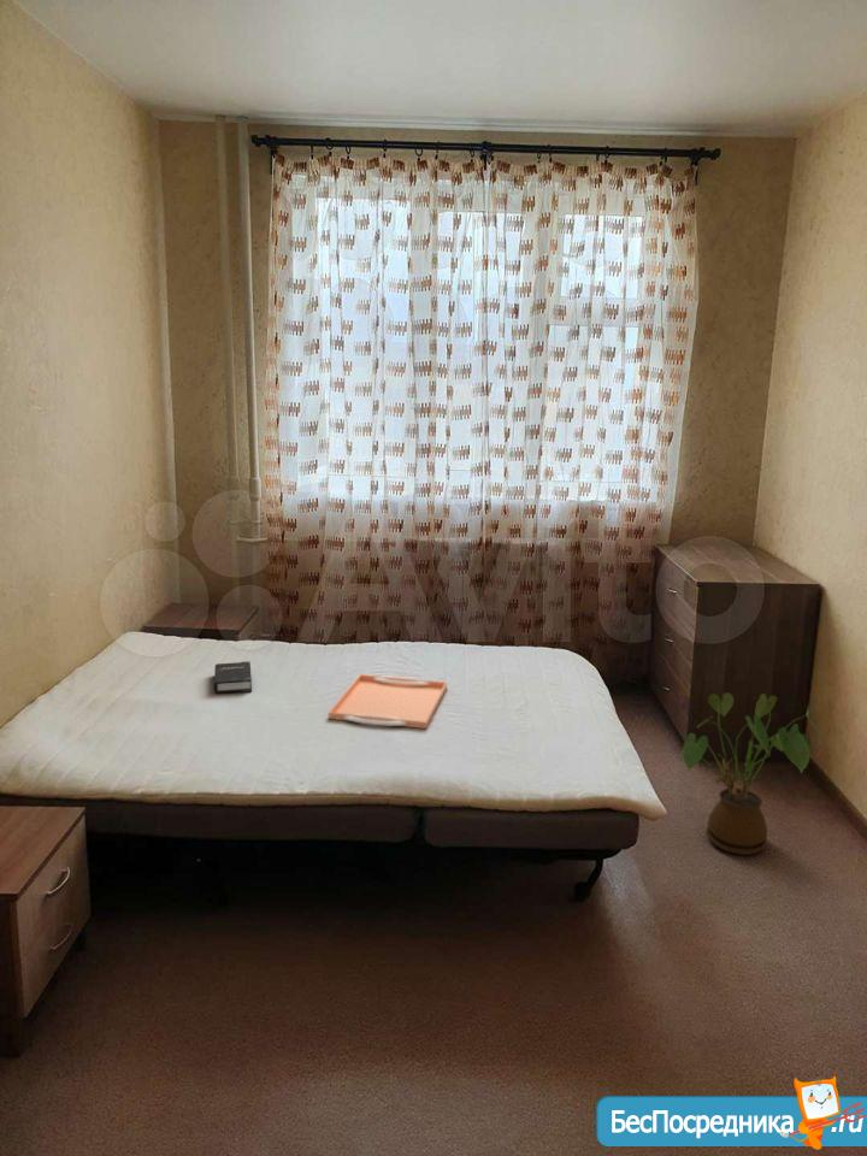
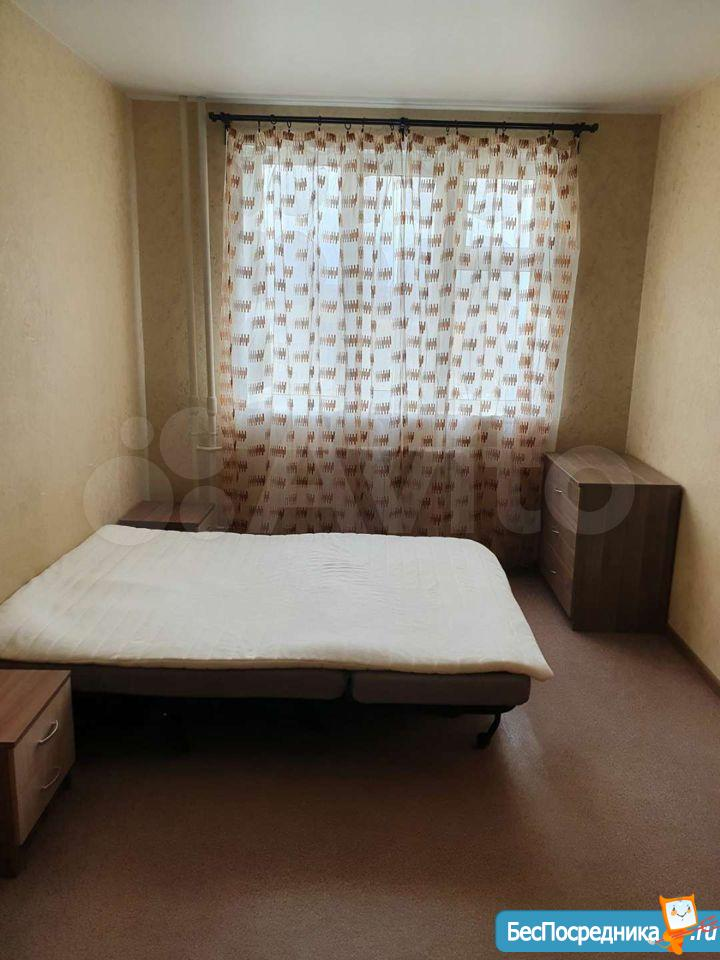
- house plant [676,692,822,856]
- serving tray [328,673,448,730]
- hardback book [213,660,253,695]
